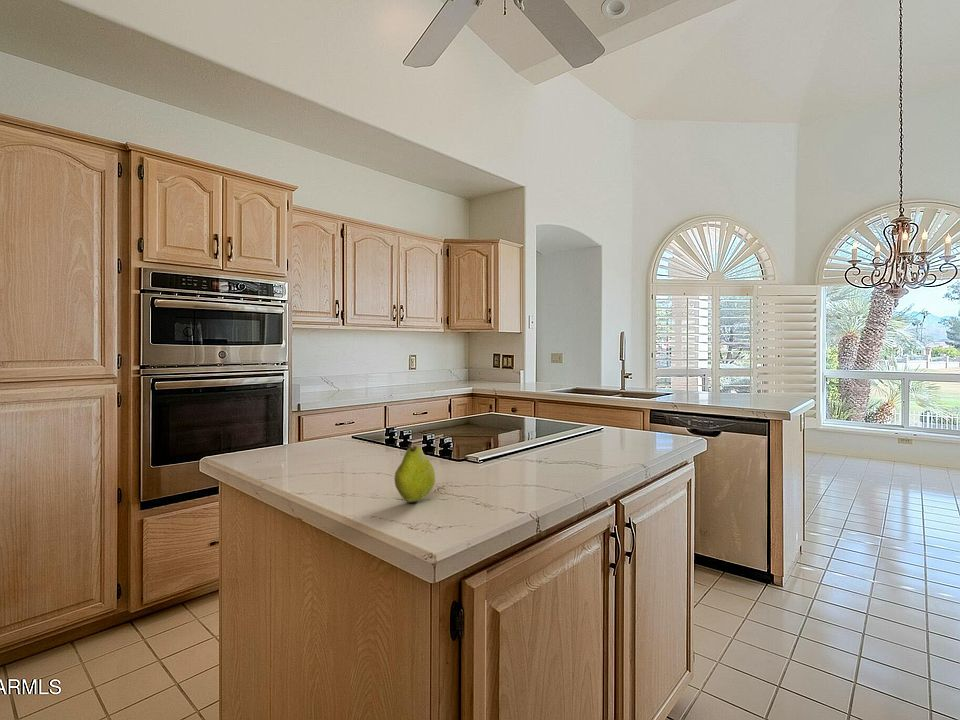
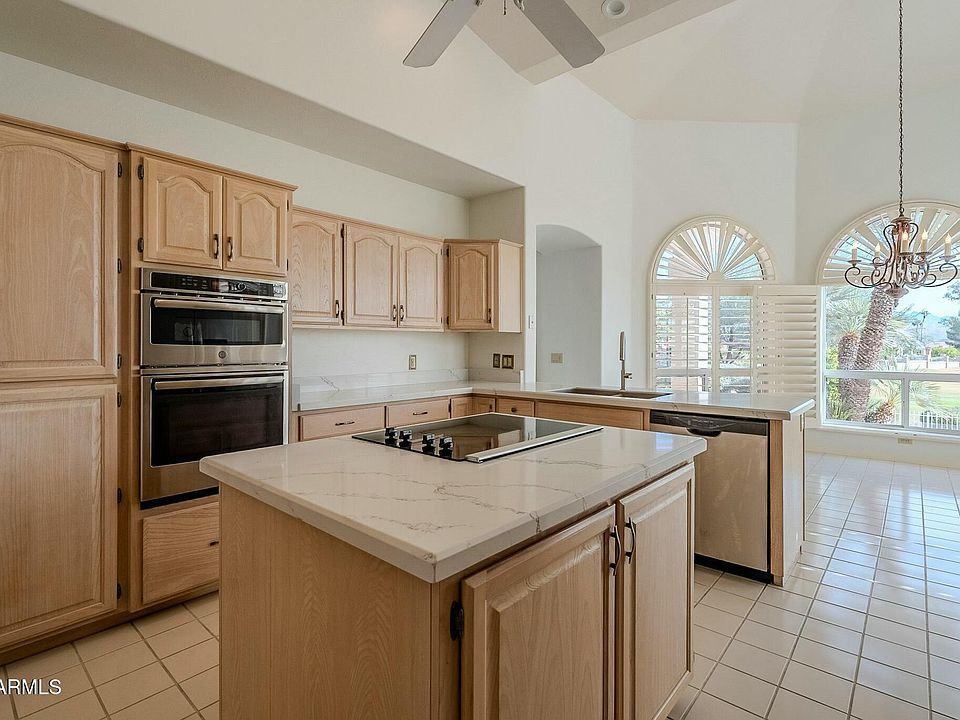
- fruit [393,443,436,503]
